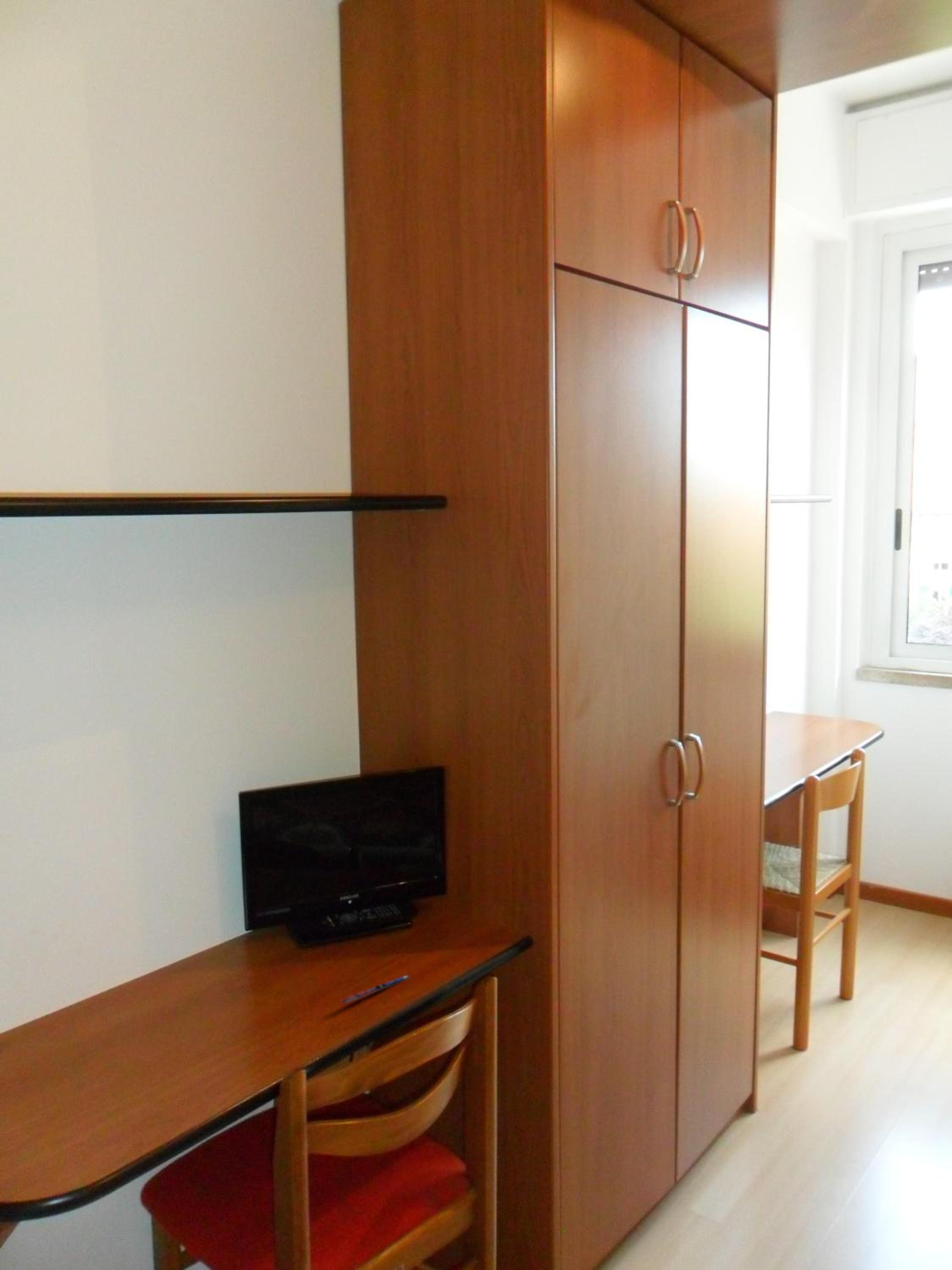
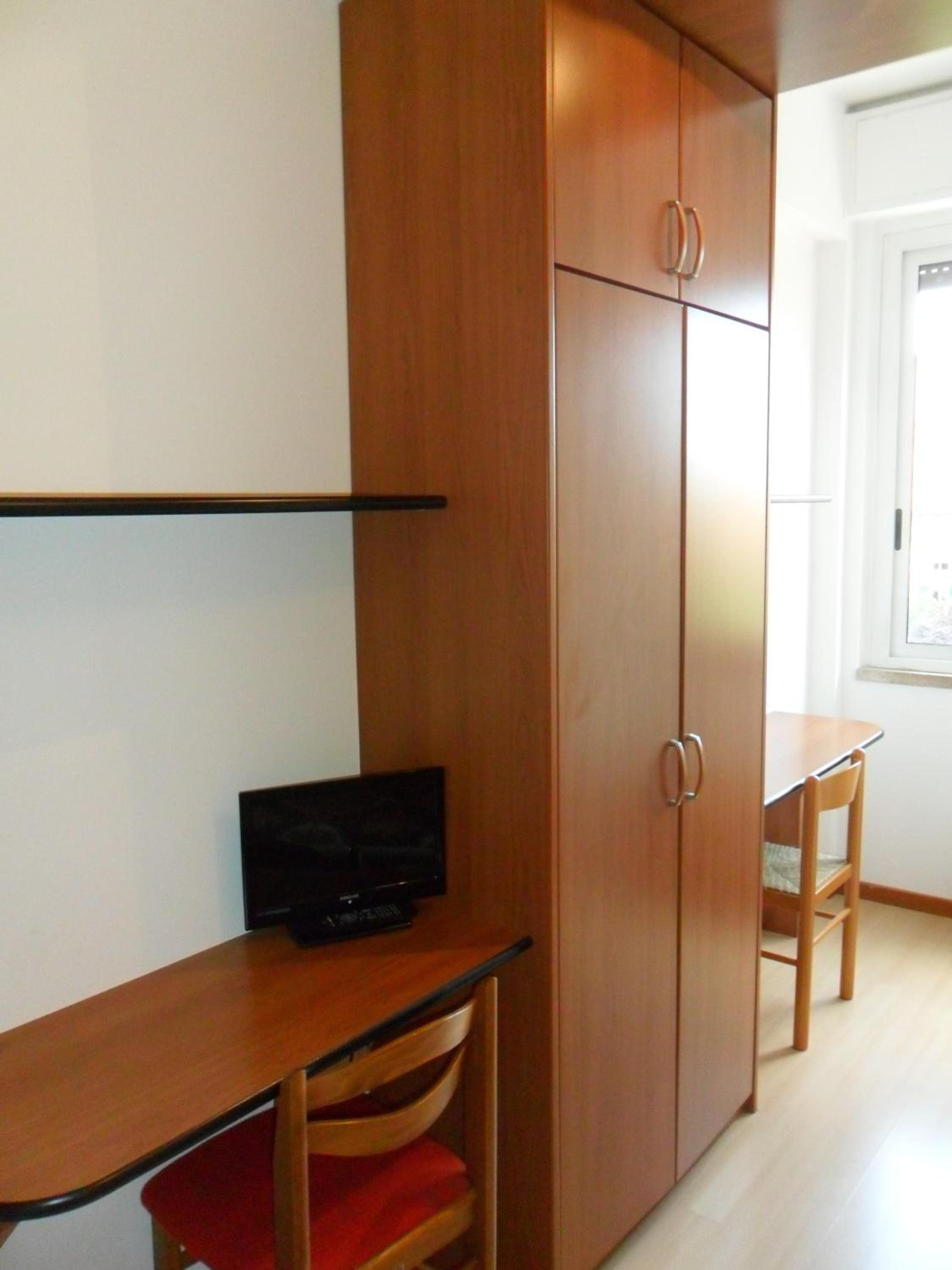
- pen [341,975,410,1004]
